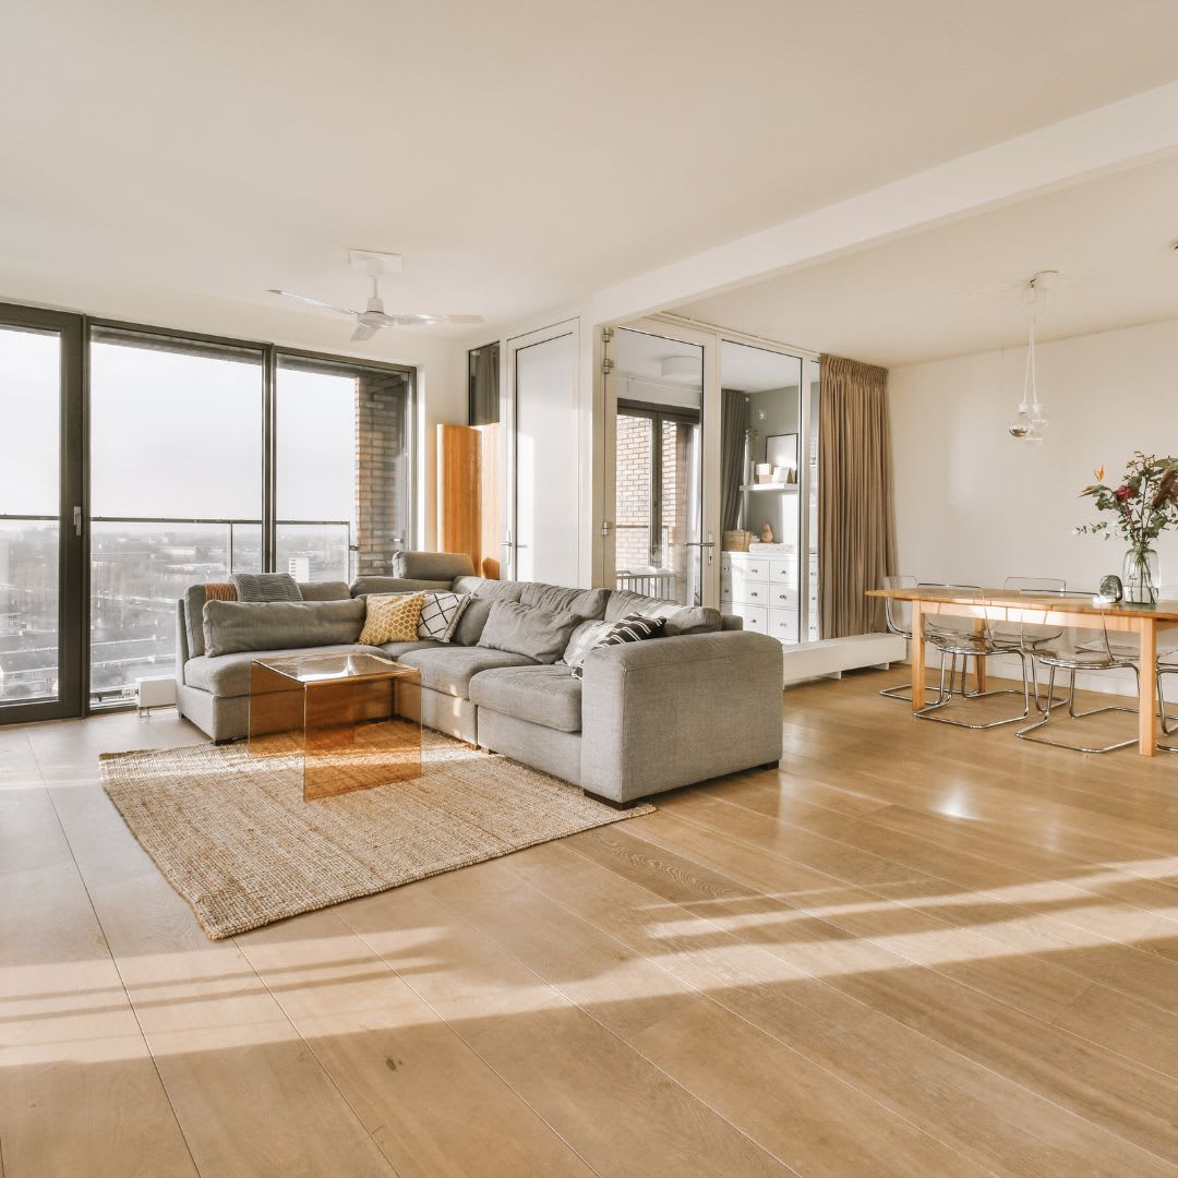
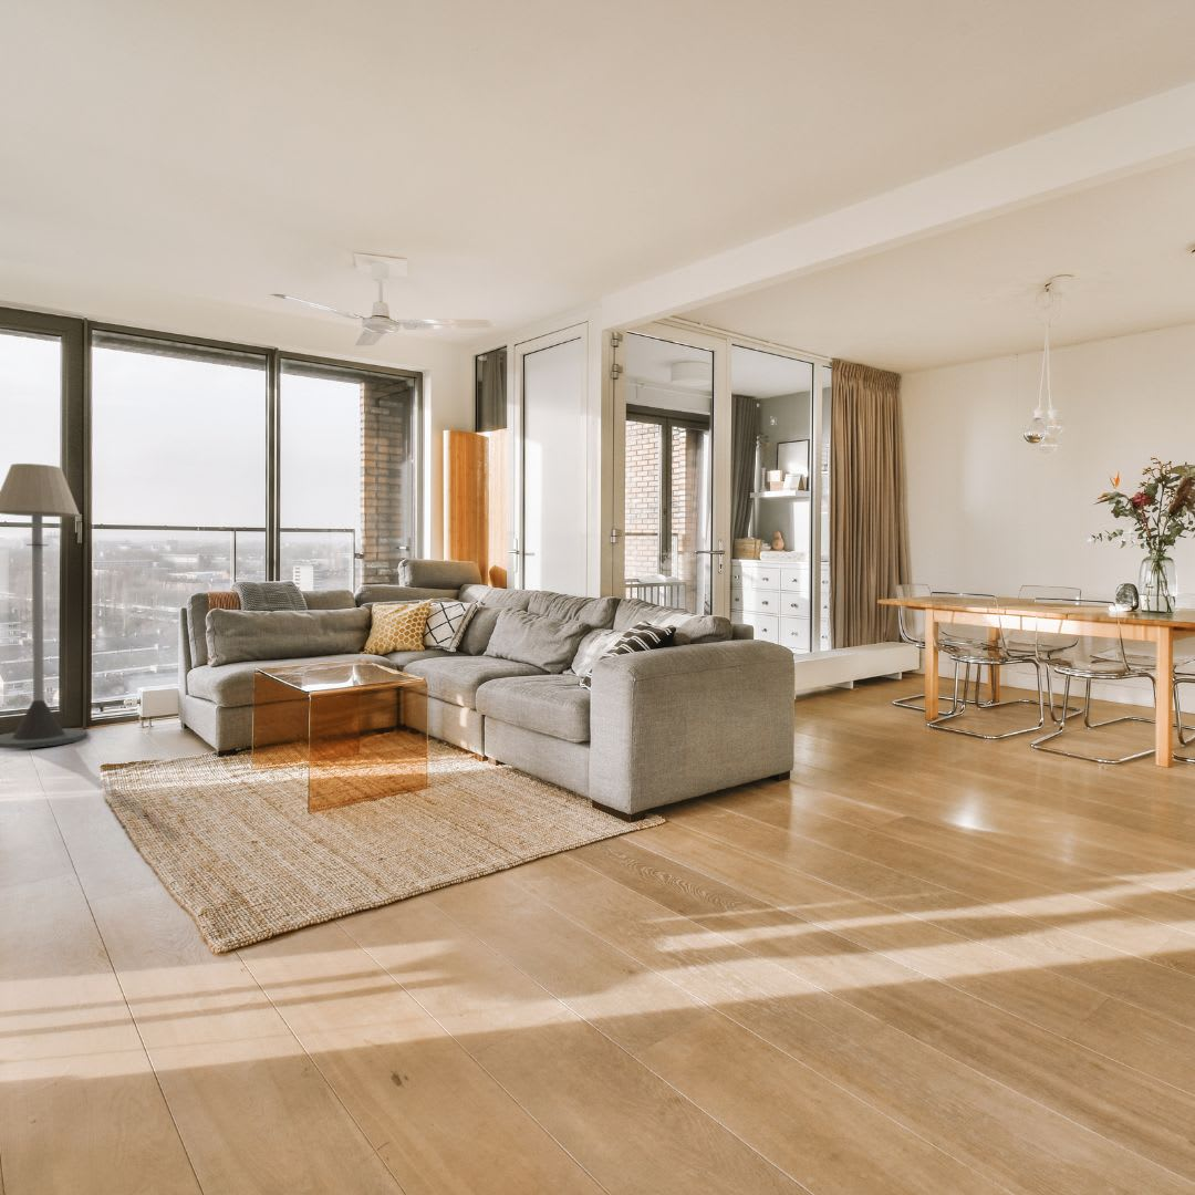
+ floor lamp [0,463,89,749]
